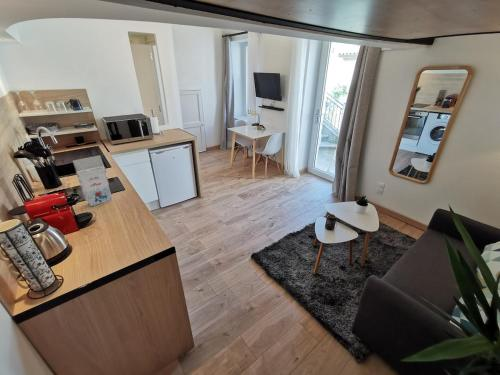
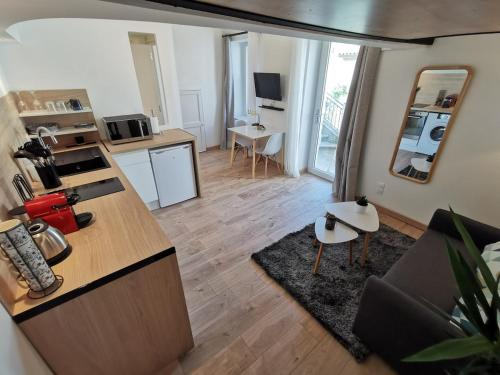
- gift box [72,154,113,207]
